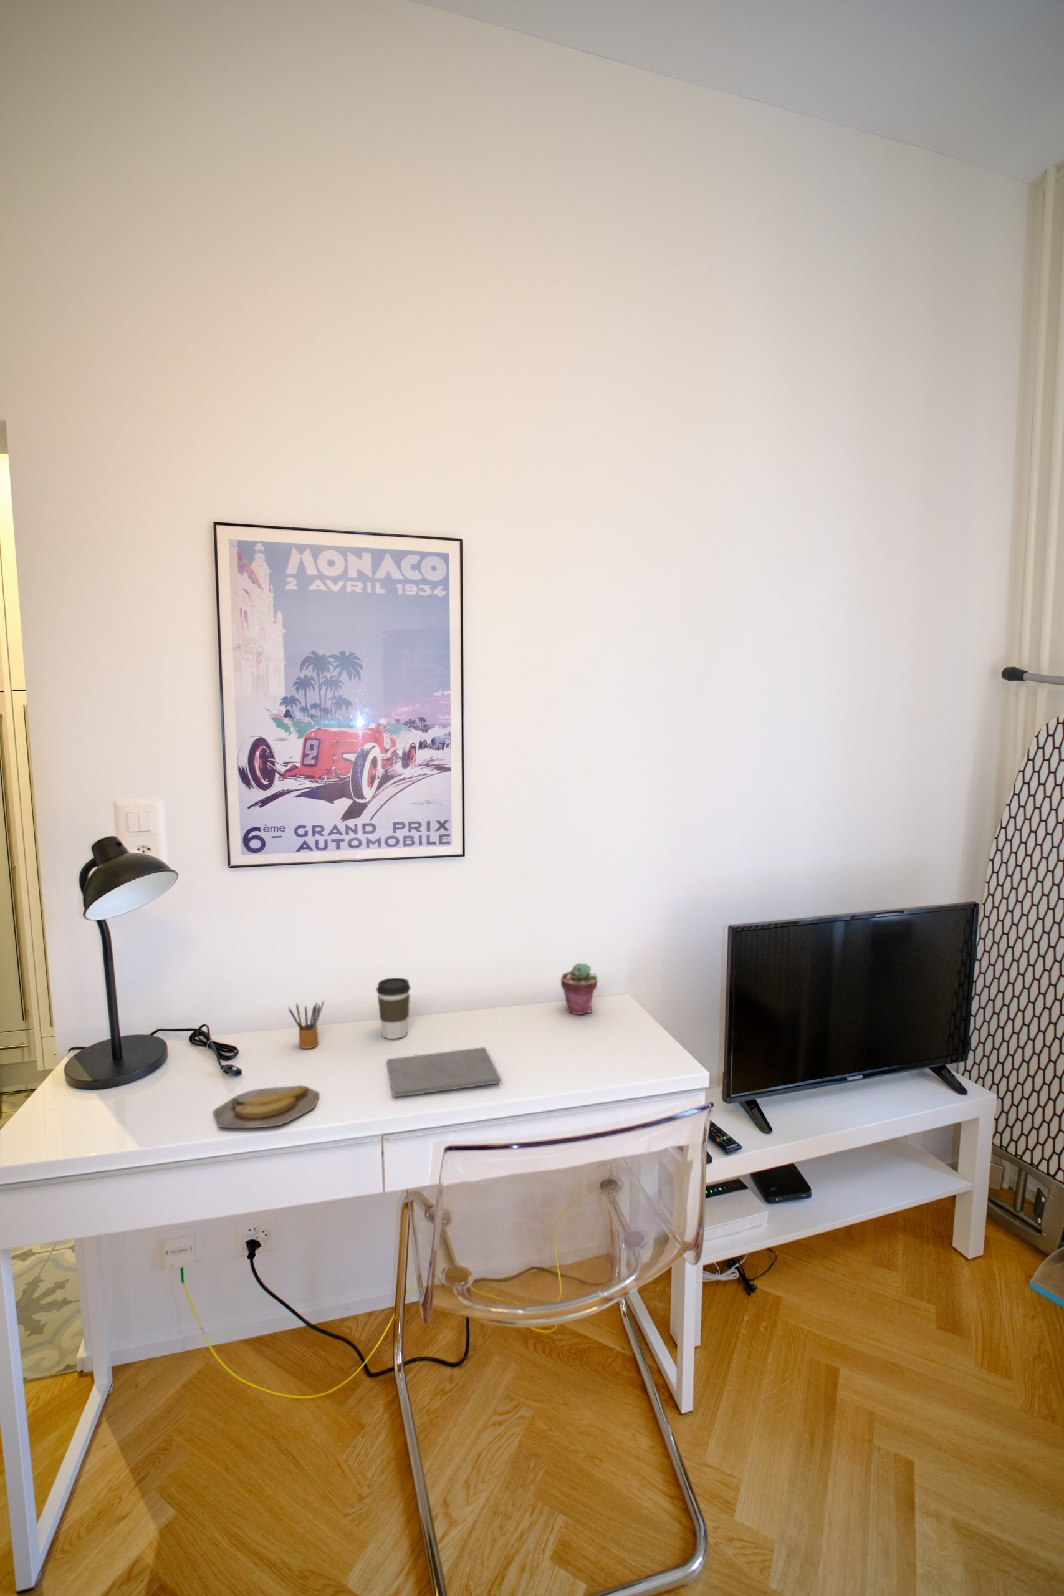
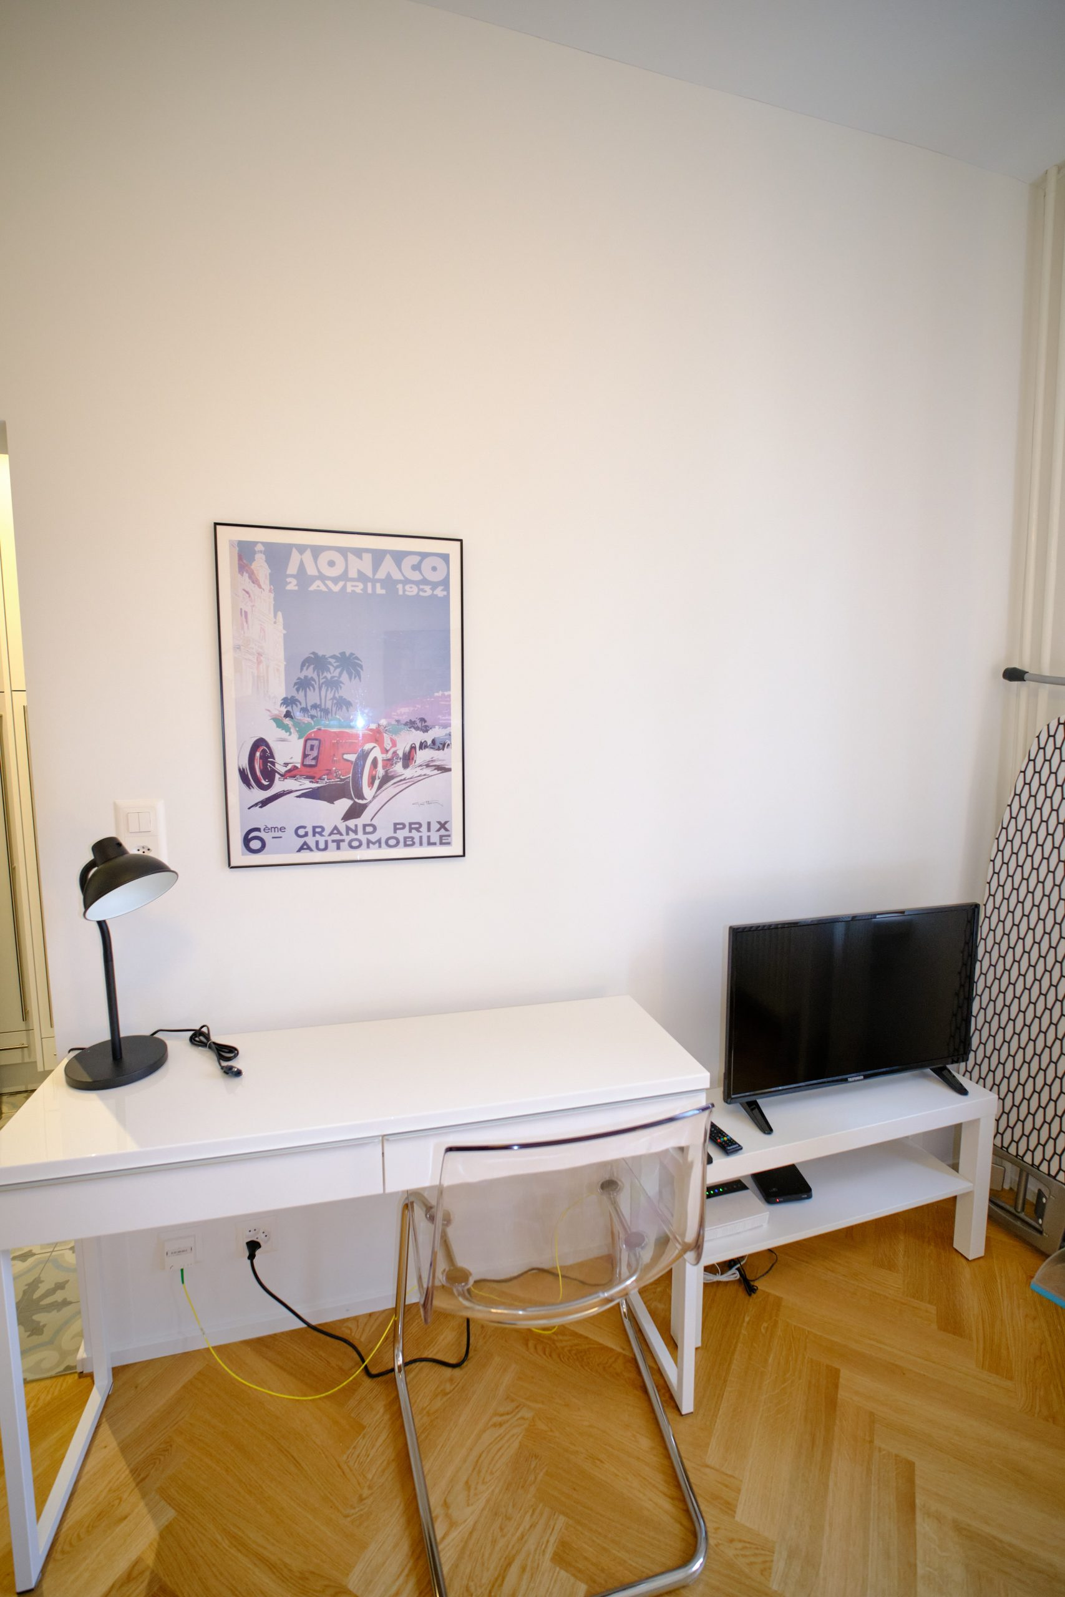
- banana [213,1084,319,1128]
- potted succulent [560,963,597,1015]
- notepad [386,1046,501,1098]
- pencil box [287,1000,324,1050]
- coffee cup [376,977,411,1039]
